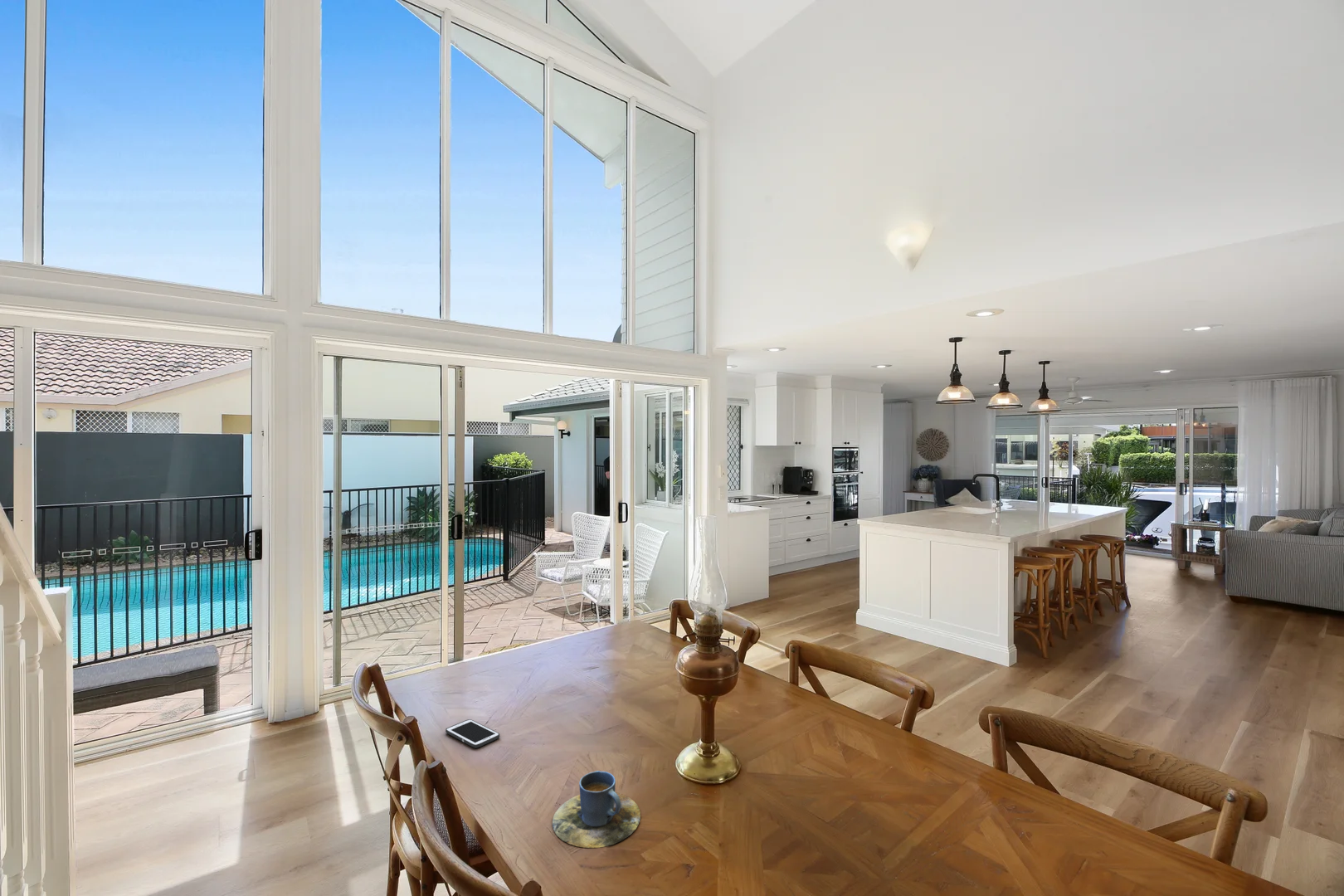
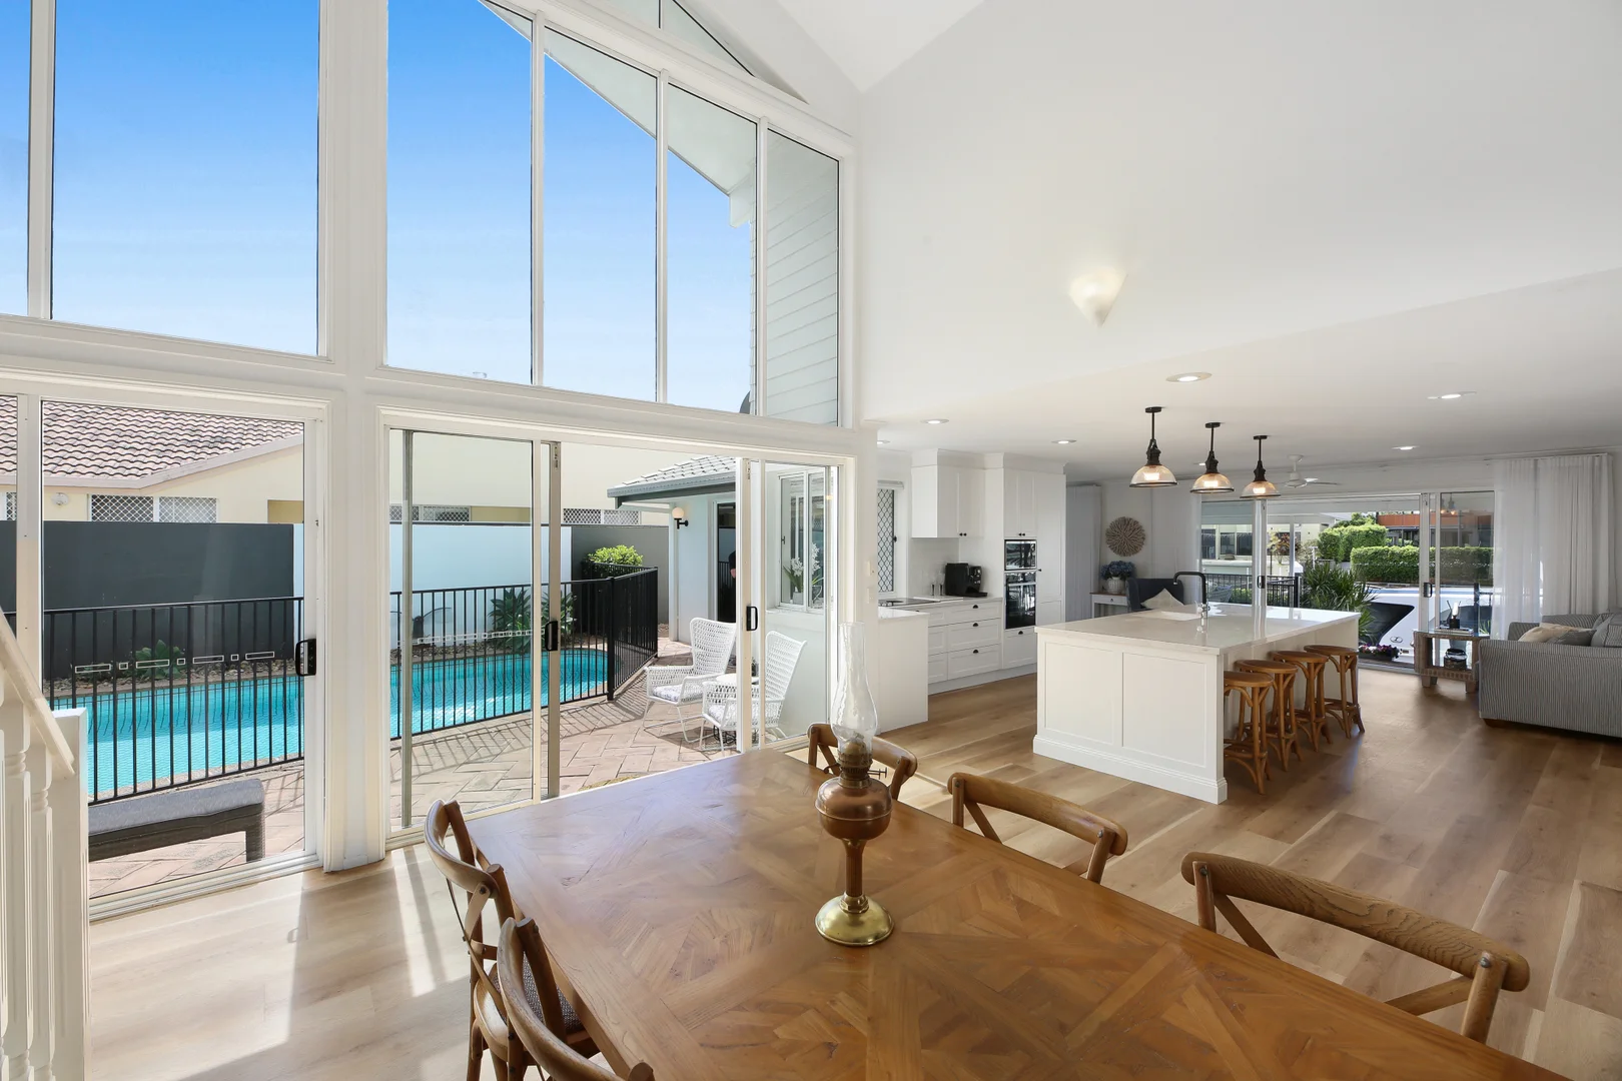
- cup [552,770,641,849]
- cell phone [445,718,500,748]
